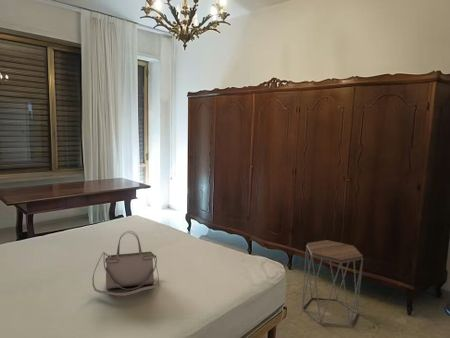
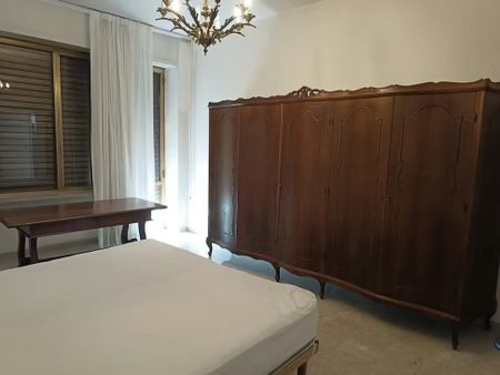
- side table [301,239,364,327]
- handbag [91,230,160,297]
